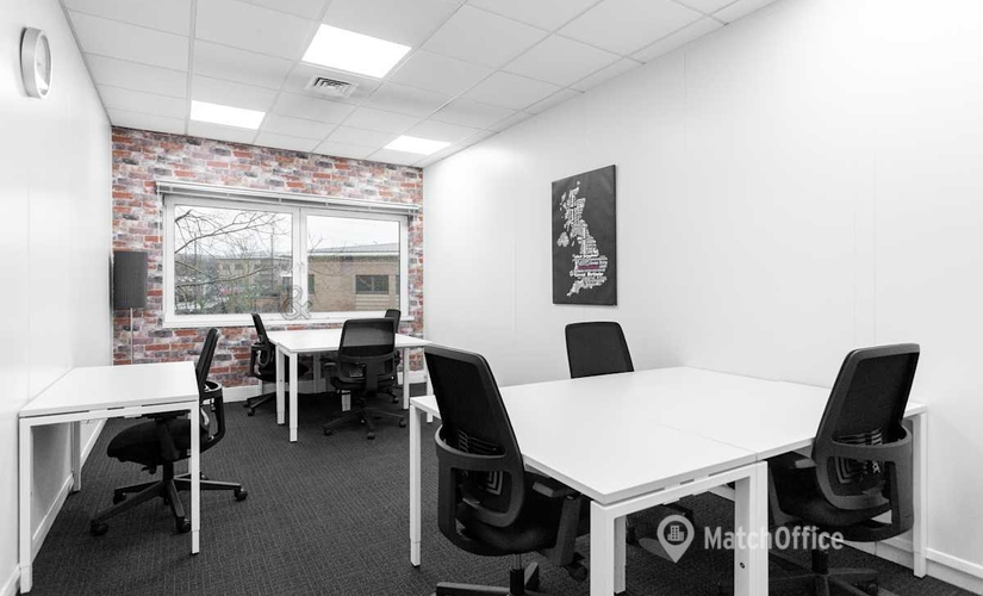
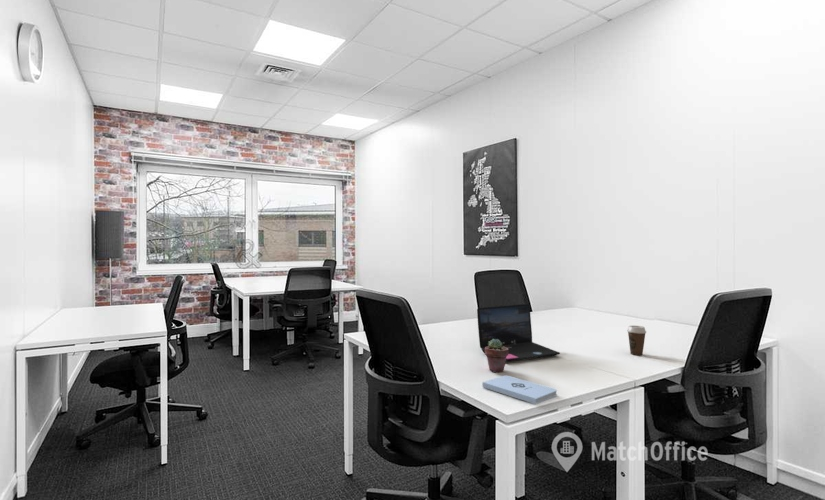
+ coffee cup [626,325,647,356]
+ notepad [482,375,558,405]
+ potted succulent [484,339,509,373]
+ laptop [476,303,561,362]
